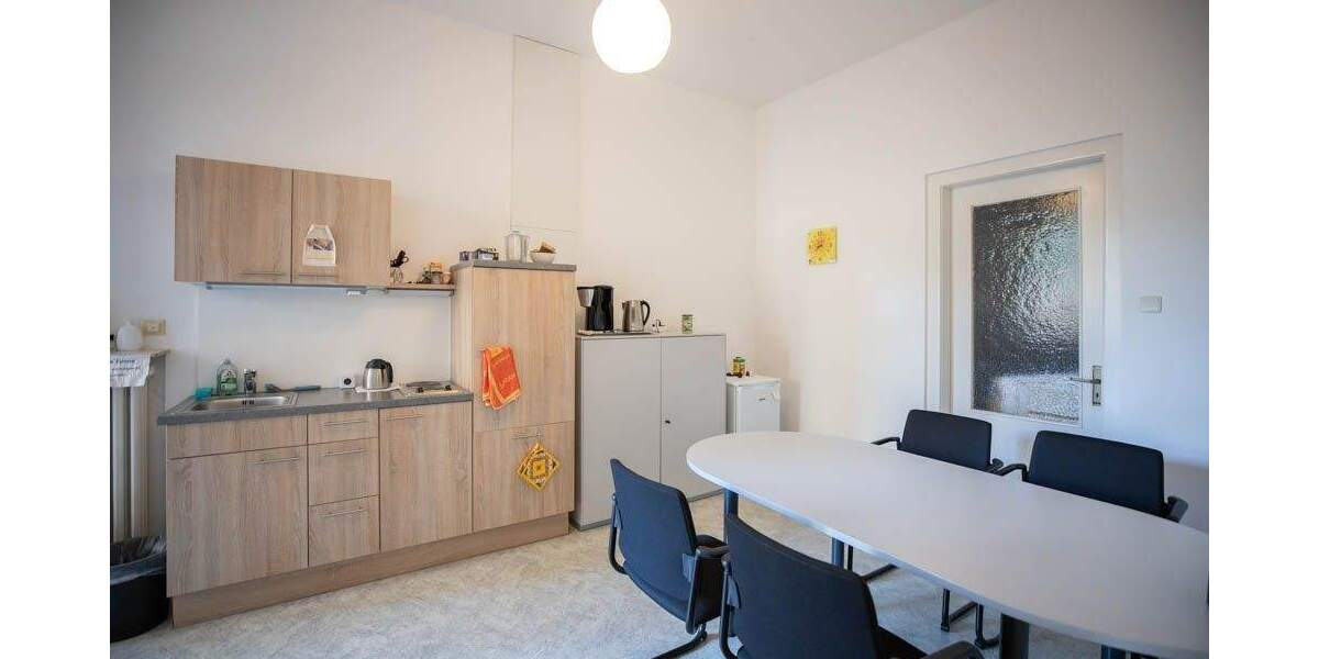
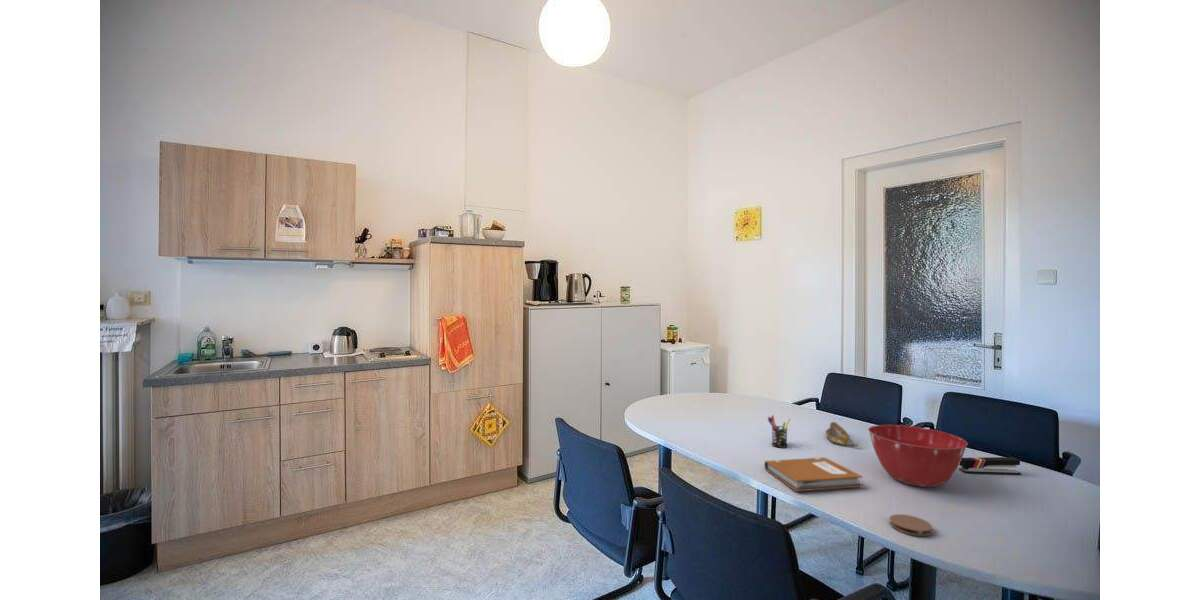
+ notebook [763,457,863,492]
+ mixing bowl [867,424,969,488]
+ banana [825,421,859,448]
+ pen holder [767,414,791,449]
+ coaster [889,513,933,537]
+ stapler [958,456,1022,475]
